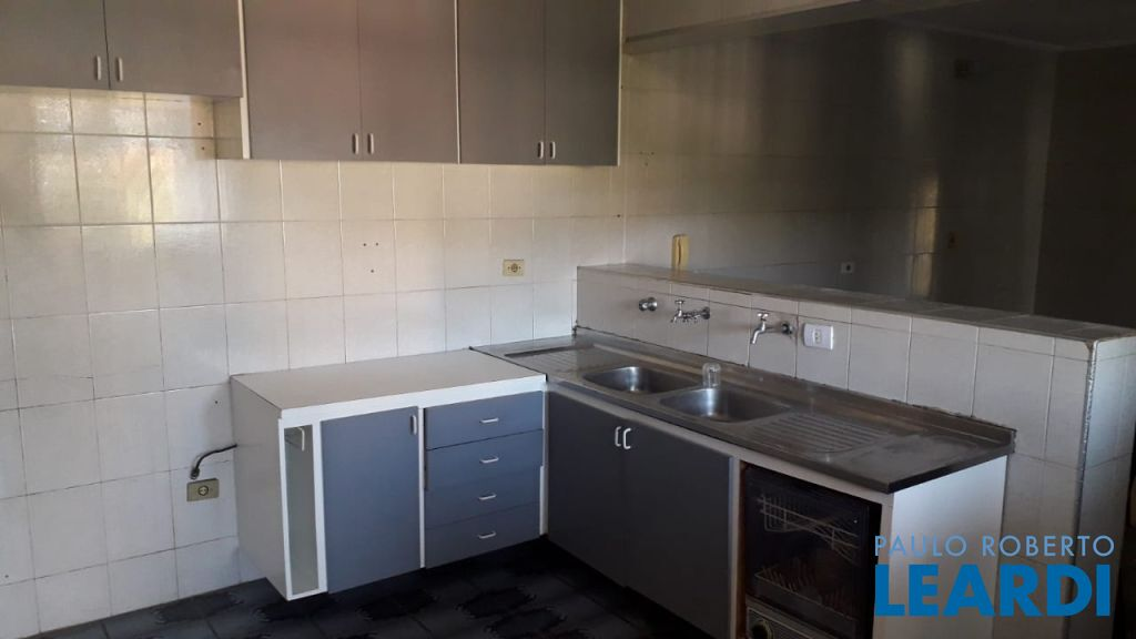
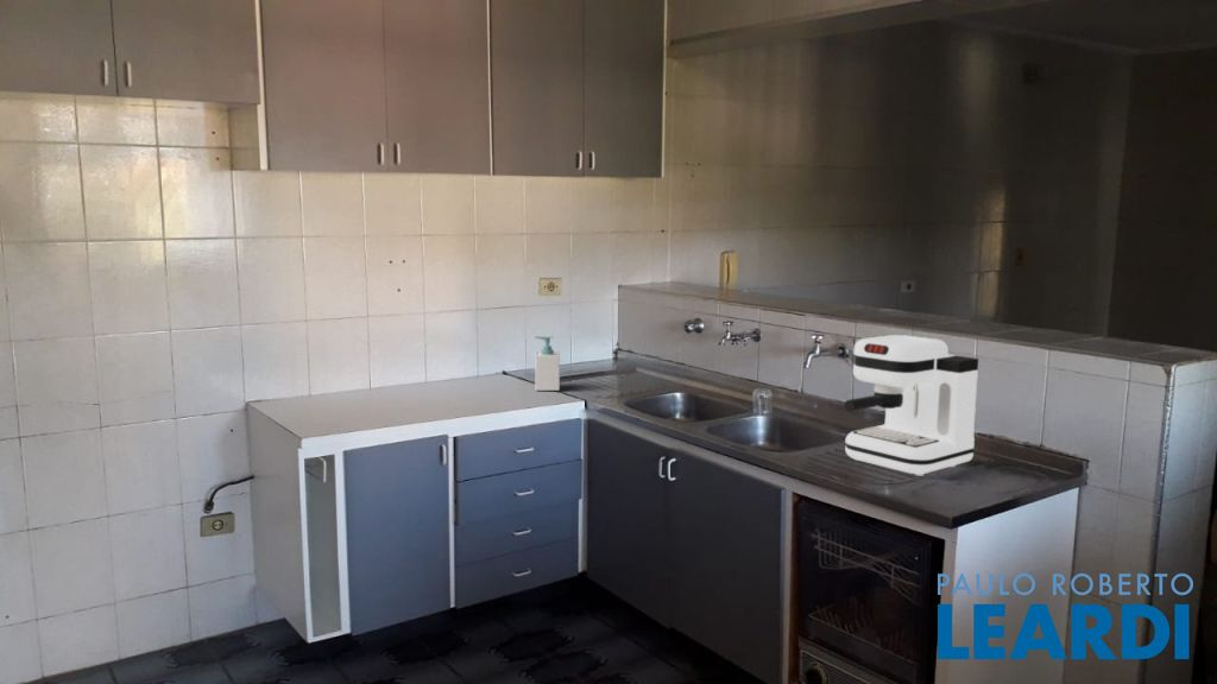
+ coffee maker [844,334,979,477]
+ soap bottle [534,335,561,392]
